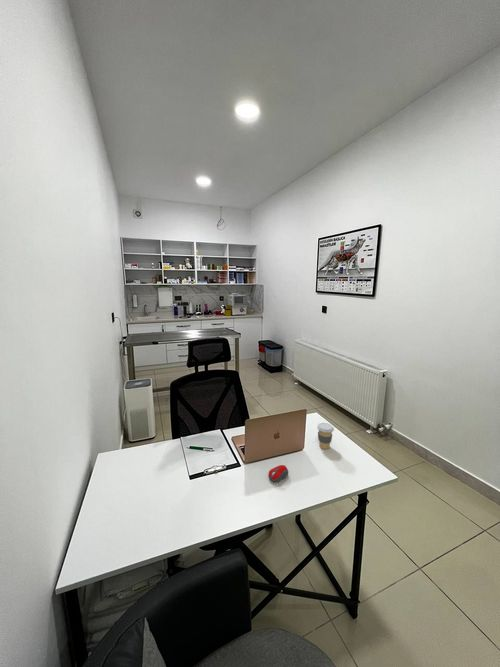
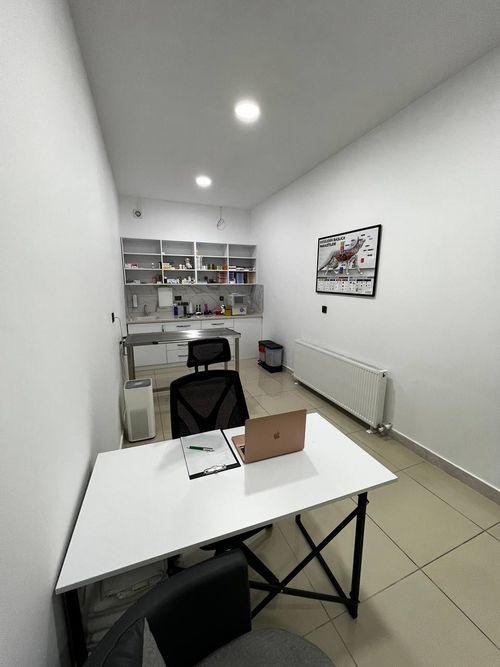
- computer mouse [267,464,289,483]
- coffee cup [316,422,335,450]
